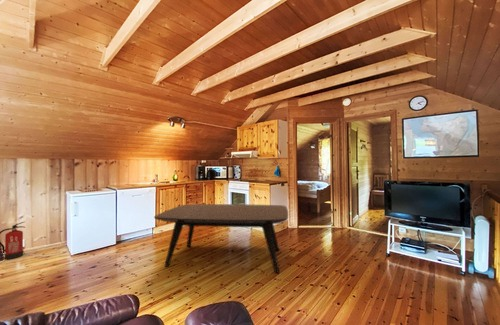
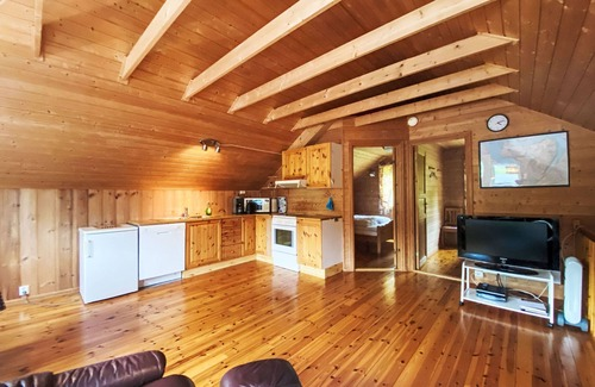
- dining table [153,203,289,273]
- fire extinguisher [0,221,26,260]
